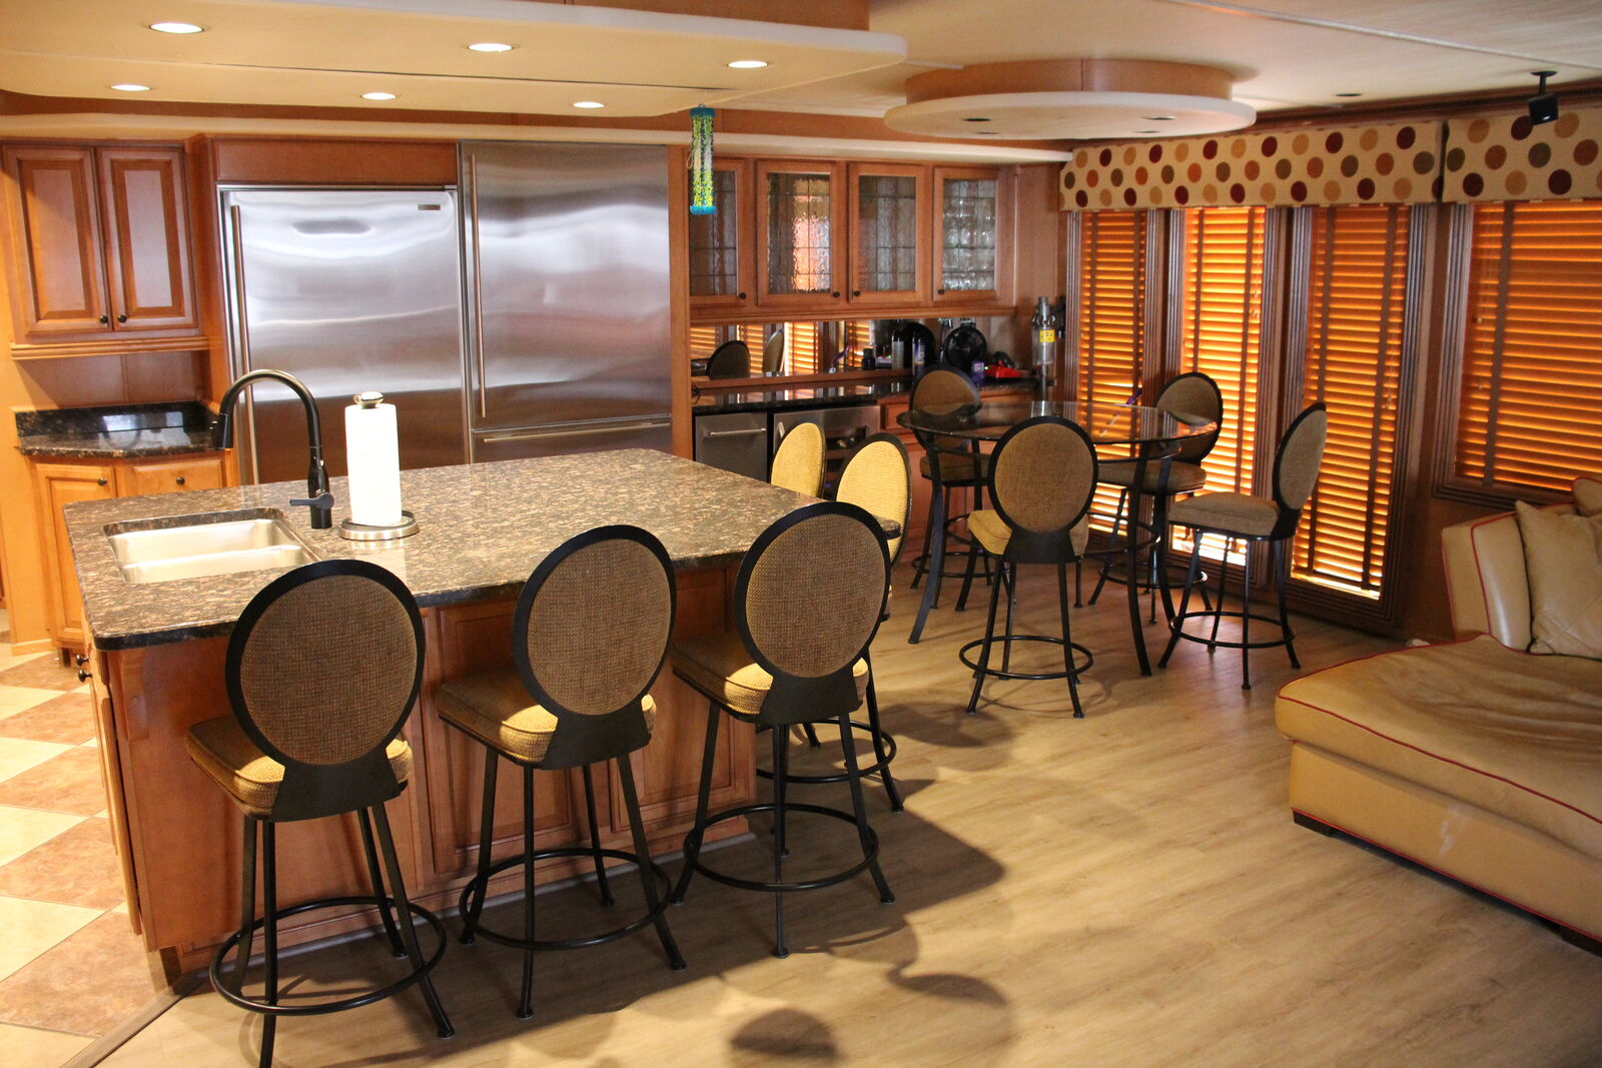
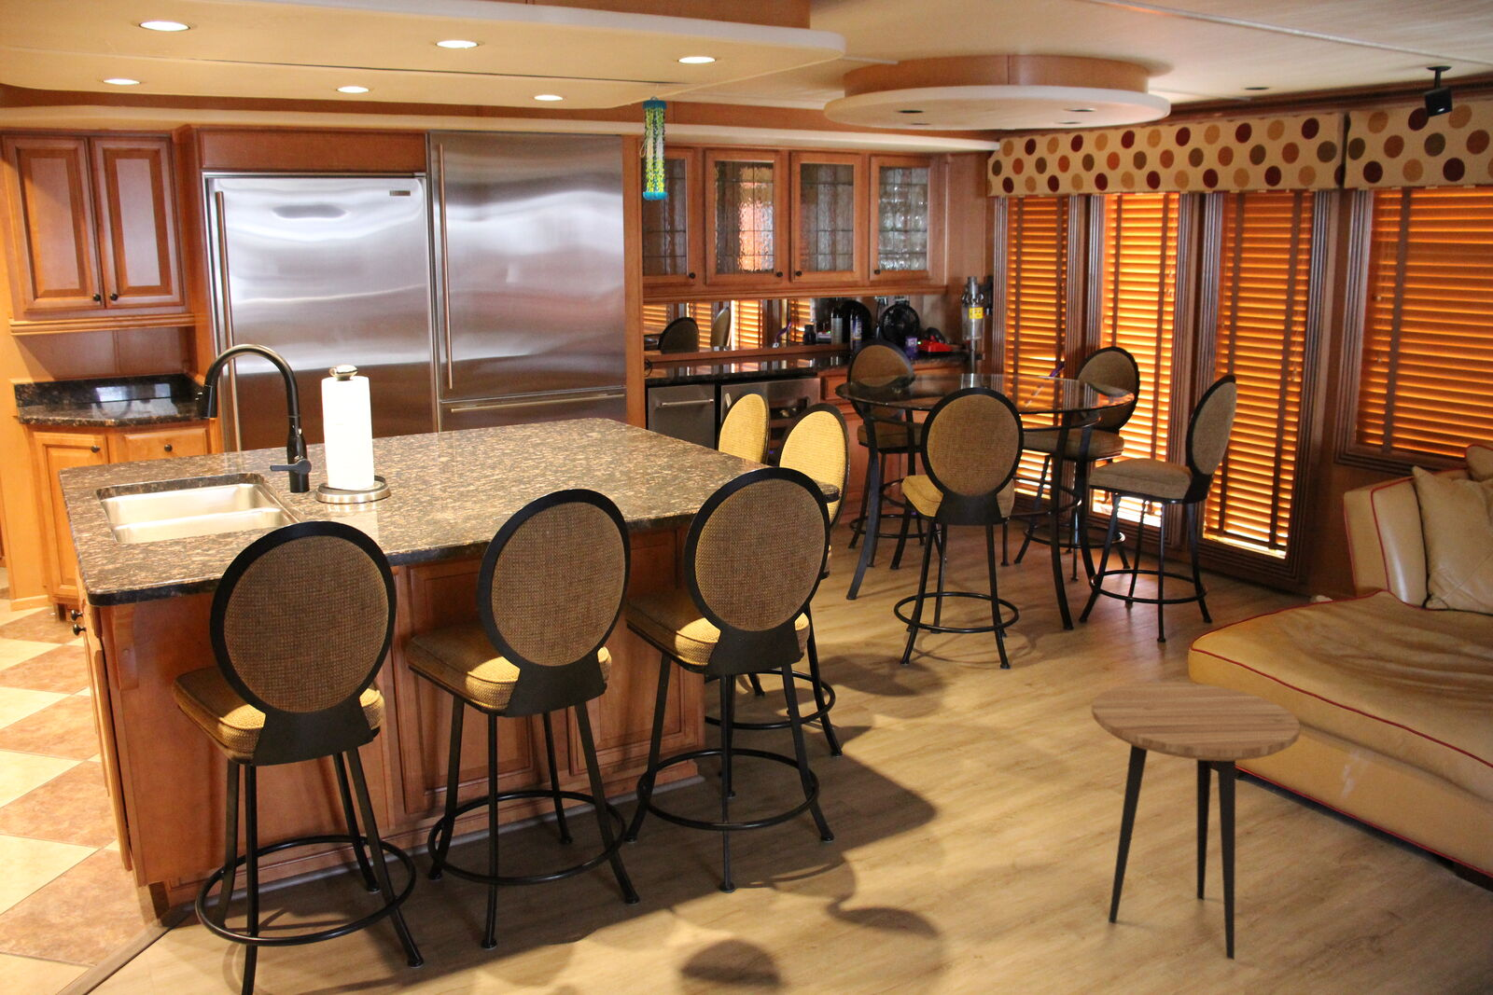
+ side table [1090,681,1302,961]
